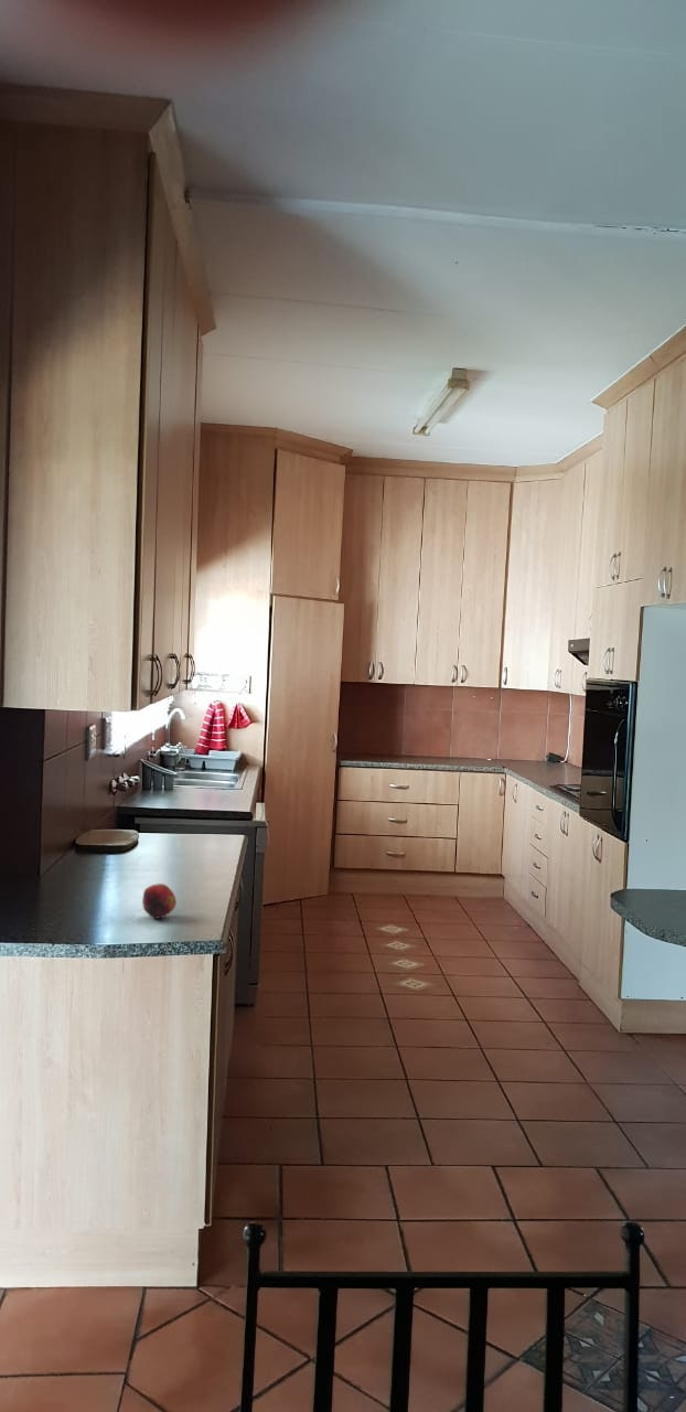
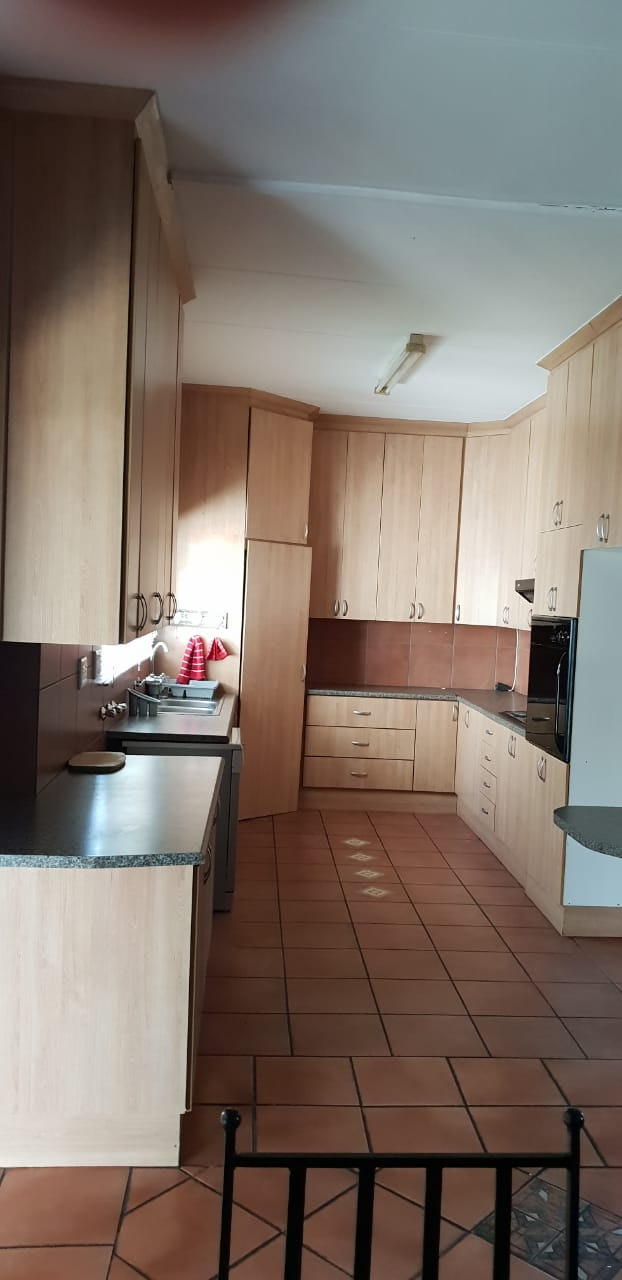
- fruit [141,882,178,920]
